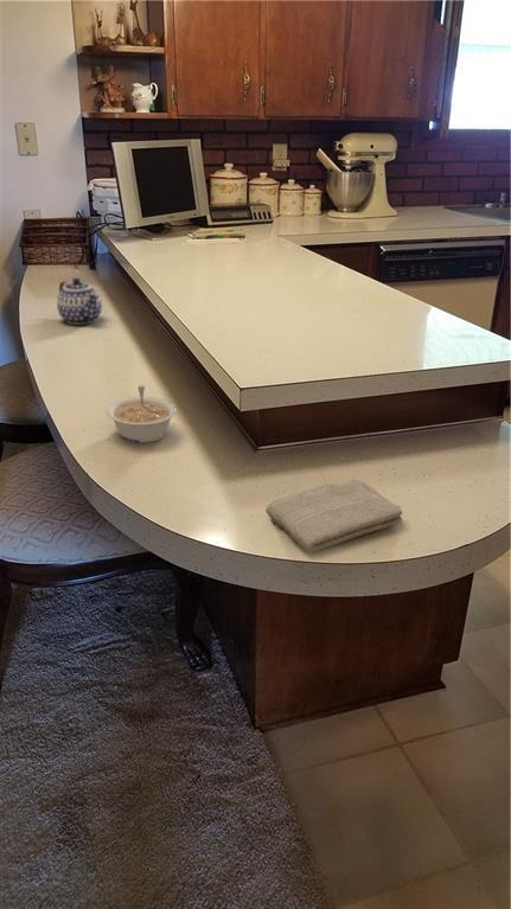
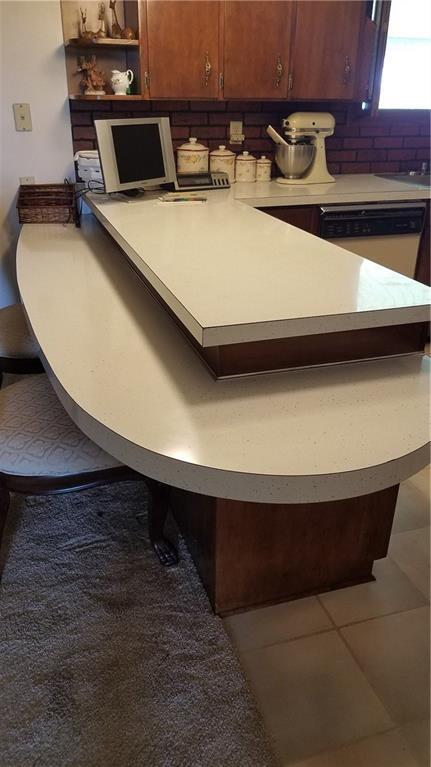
- washcloth [264,478,403,552]
- legume [106,384,178,444]
- teapot [56,277,103,326]
